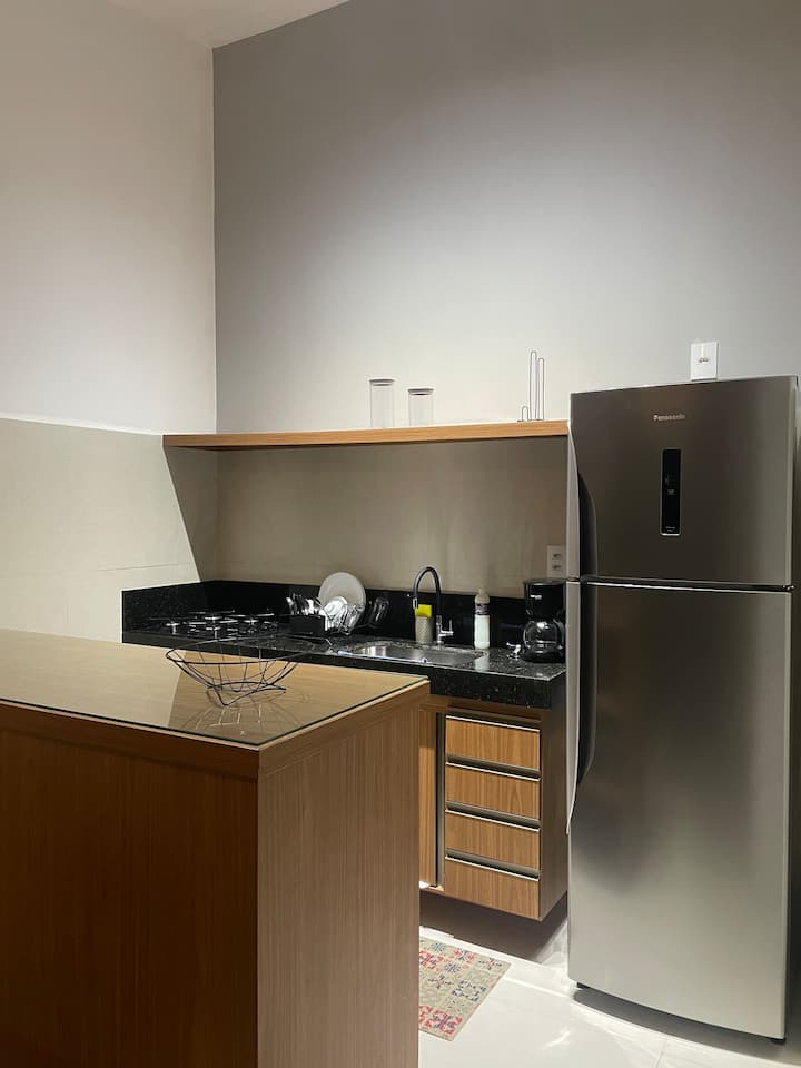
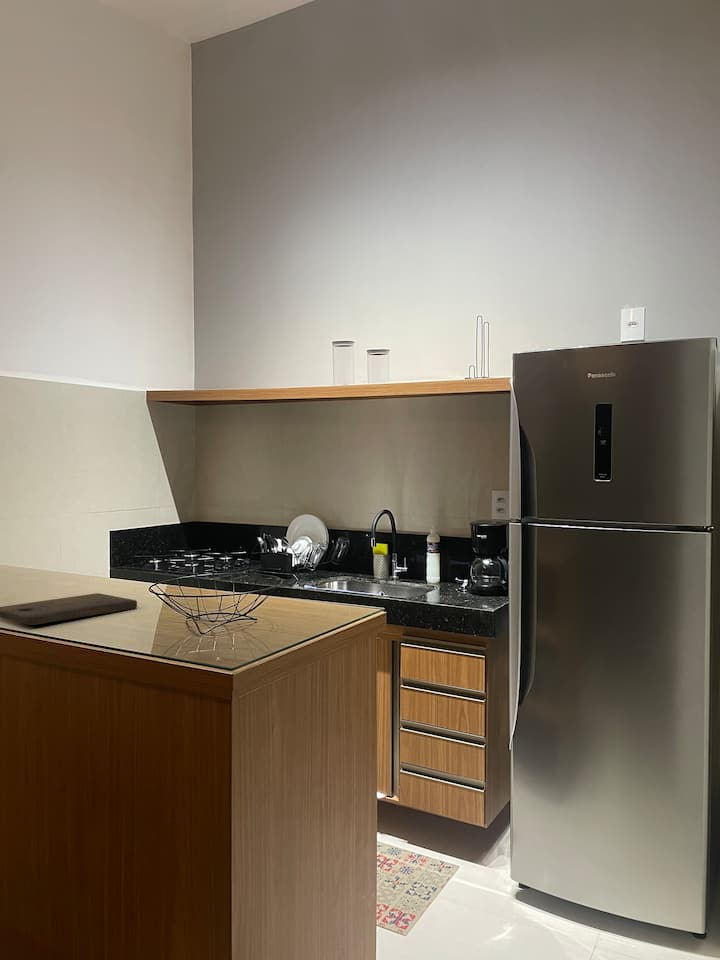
+ cutting board [0,592,138,626]
